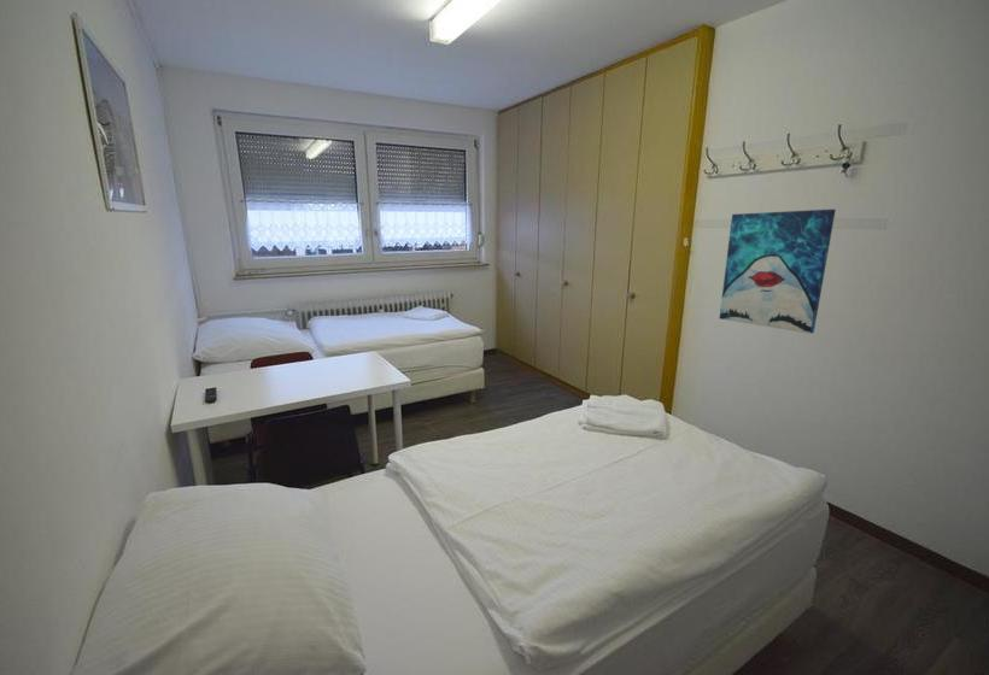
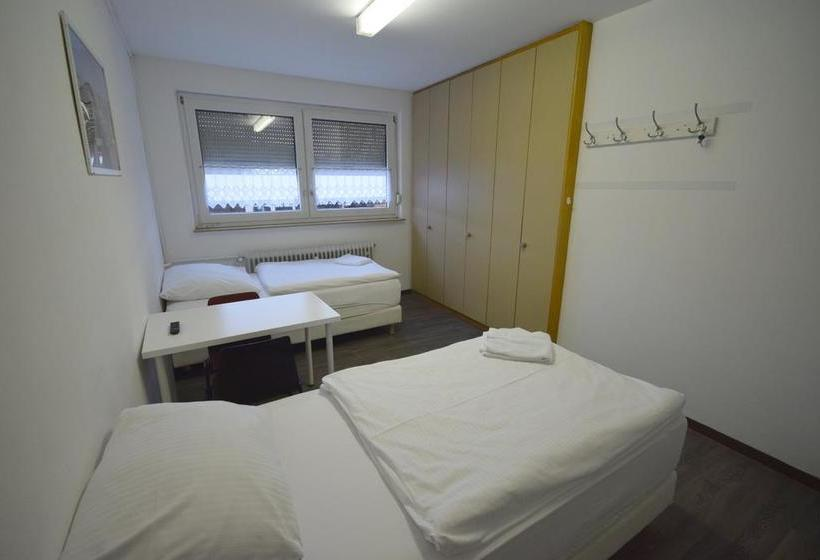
- wall art [719,209,837,335]
